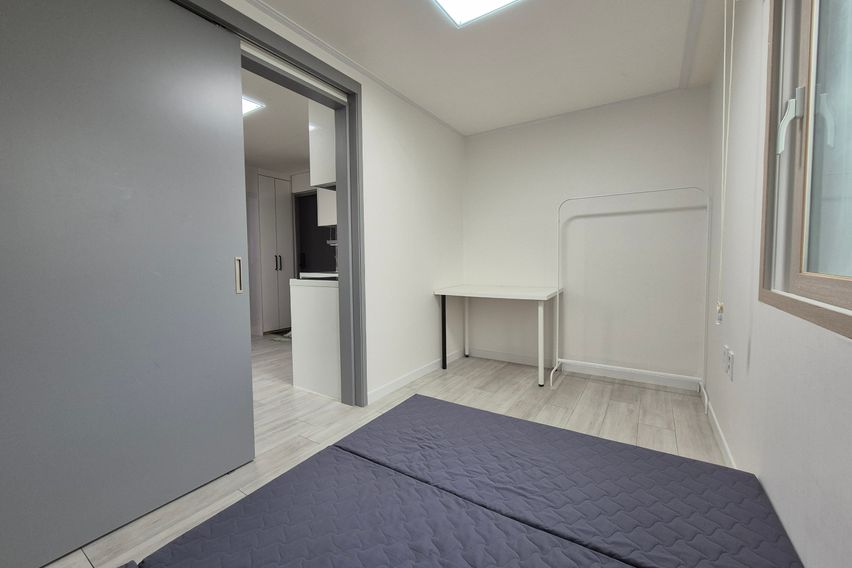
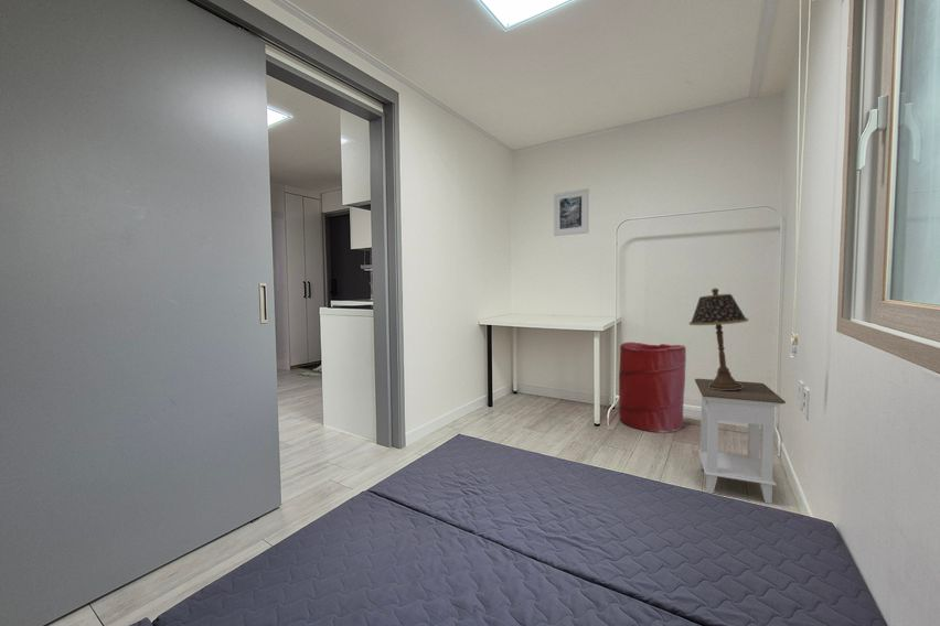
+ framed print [553,187,590,237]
+ nightstand [694,378,787,505]
+ laundry hamper [618,342,687,434]
+ table lamp [688,288,749,390]
